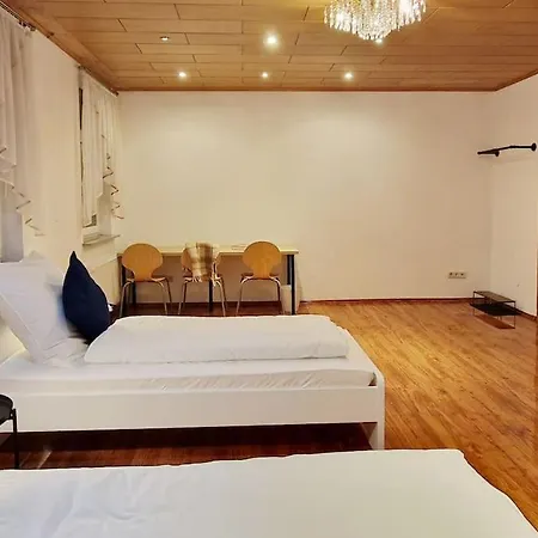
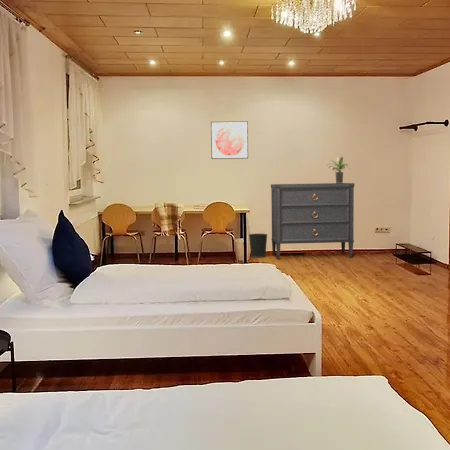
+ potted plant [327,156,350,183]
+ wastebasket [248,233,268,258]
+ dresser [270,182,355,260]
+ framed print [210,120,249,160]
